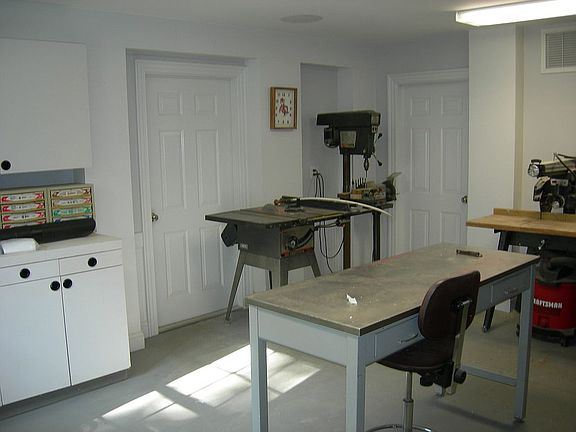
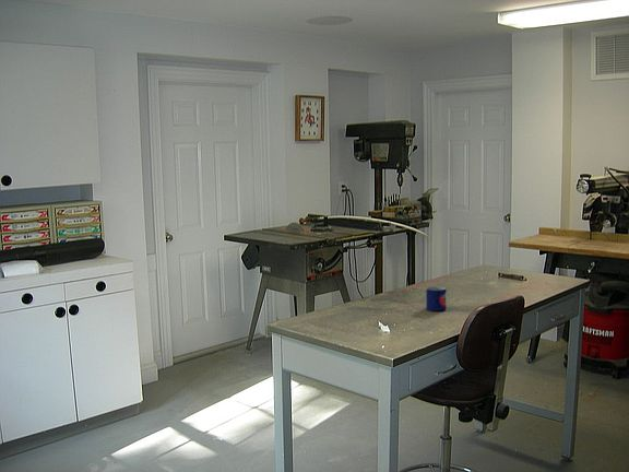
+ mug [425,285,448,312]
